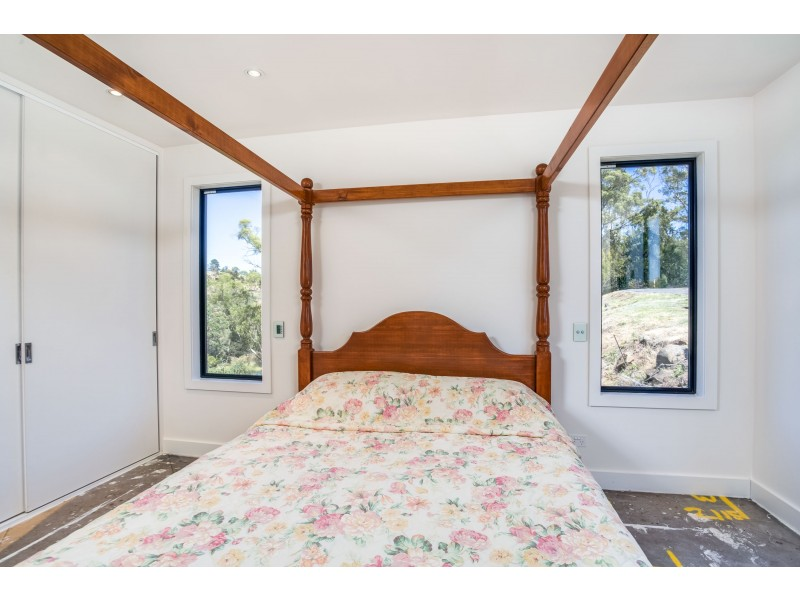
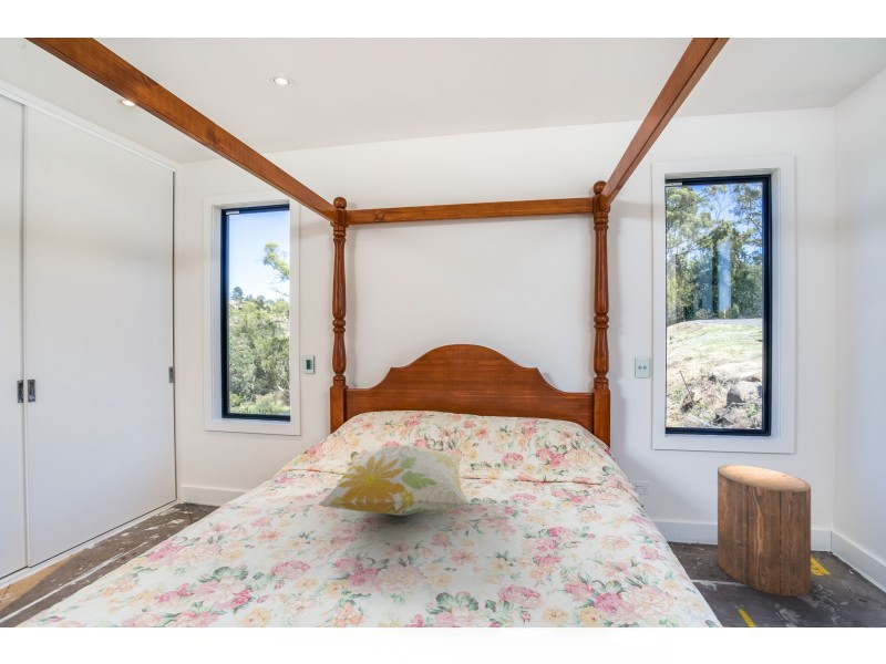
+ stool [717,464,812,598]
+ decorative pillow [318,444,471,517]
